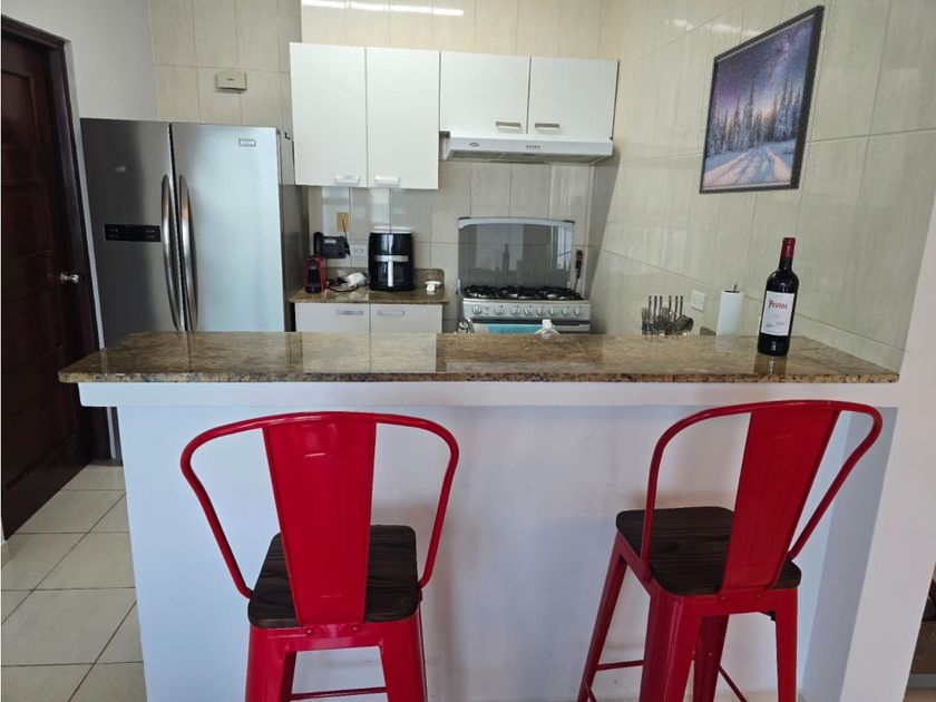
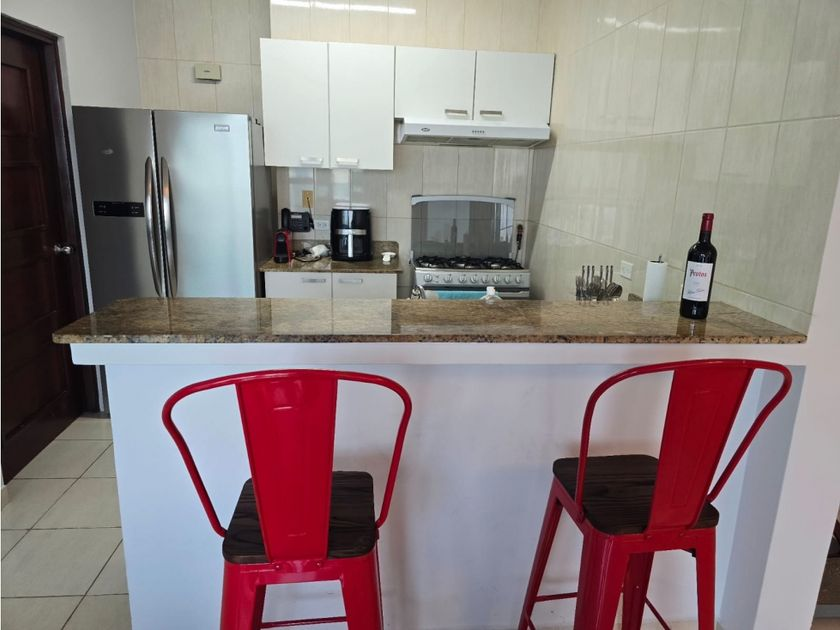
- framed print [698,3,827,195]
